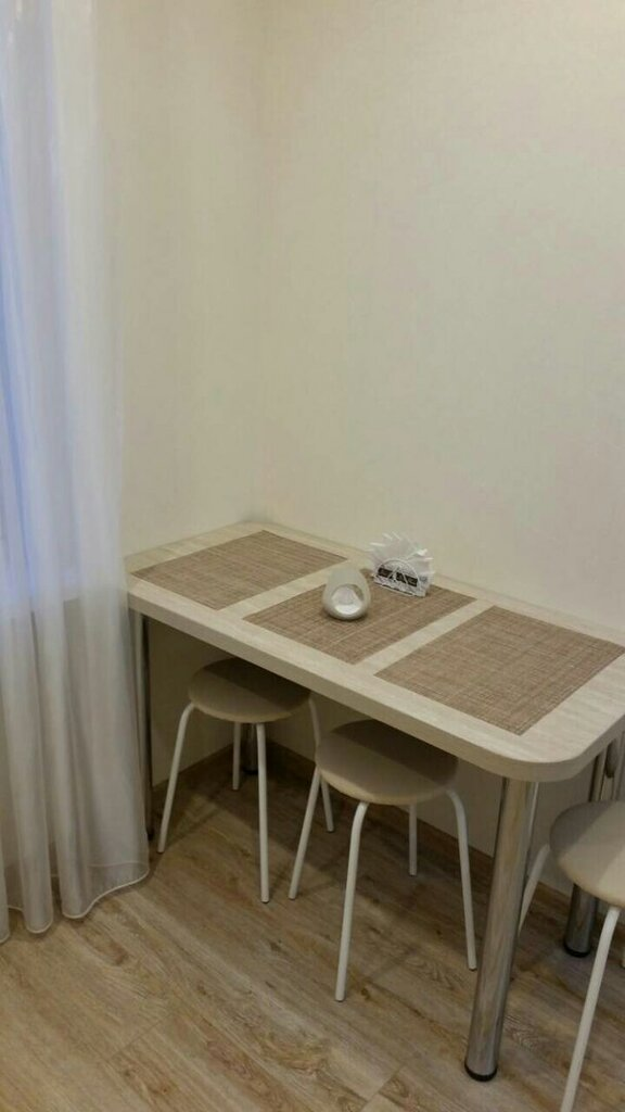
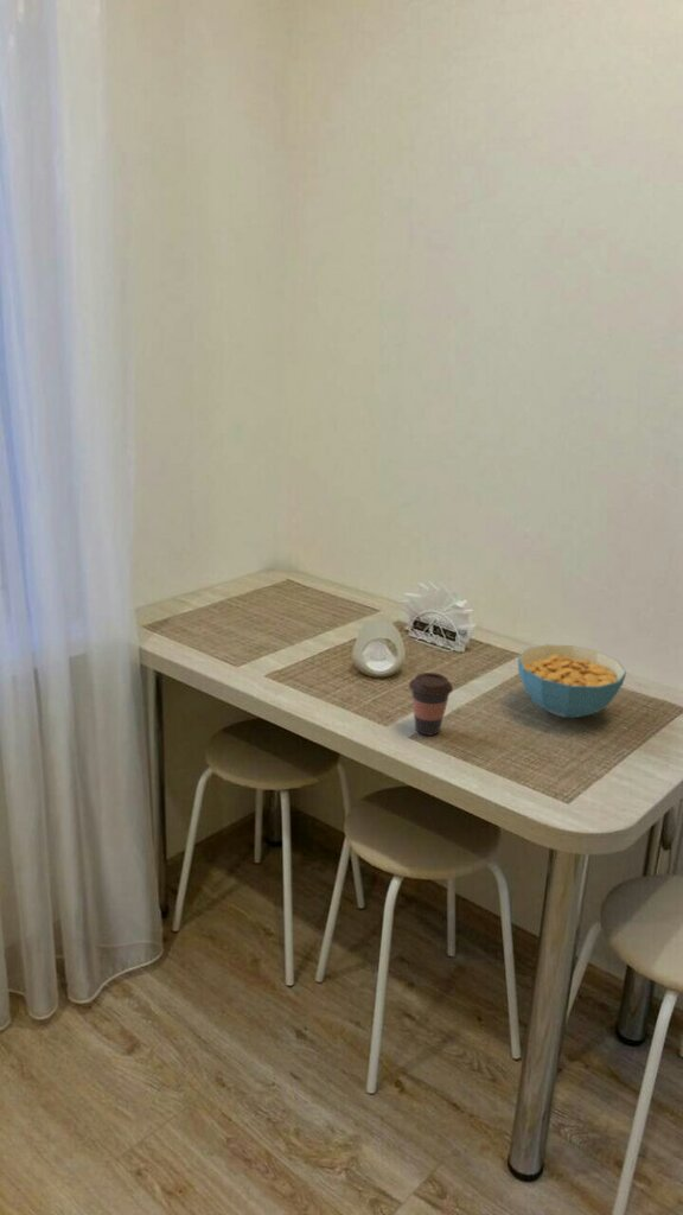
+ cereal bowl [517,643,627,719]
+ coffee cup [408,672,454,737]
